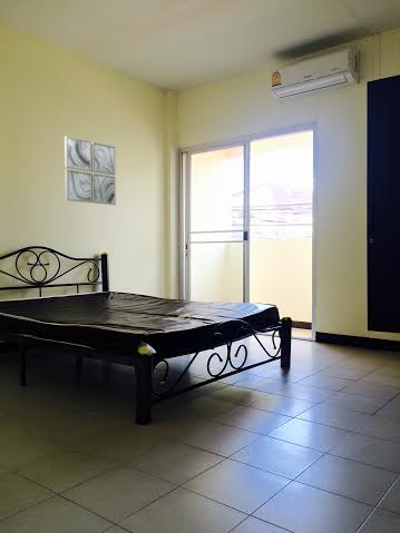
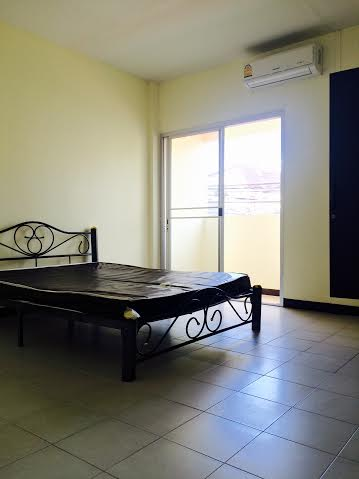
- wall art [64,135,117,206]
